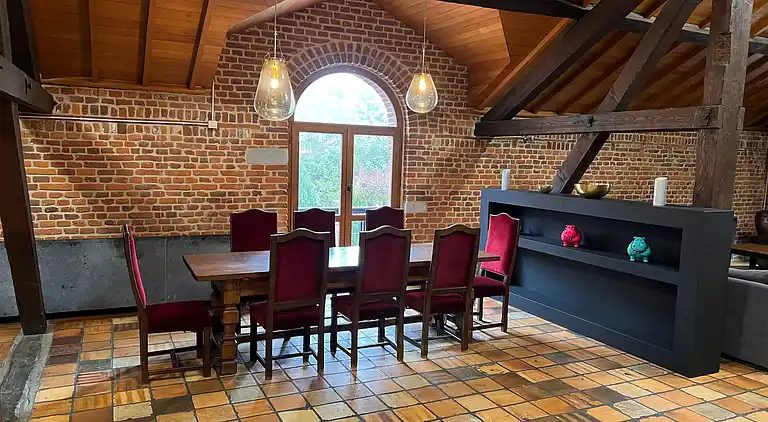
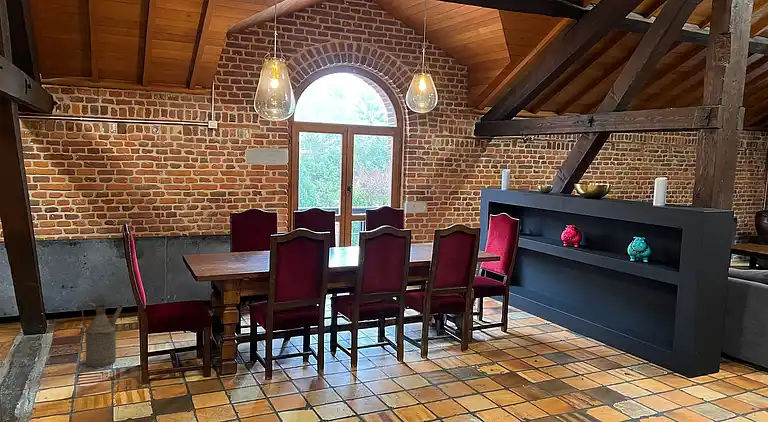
+ watering can [81,302,124,368]
